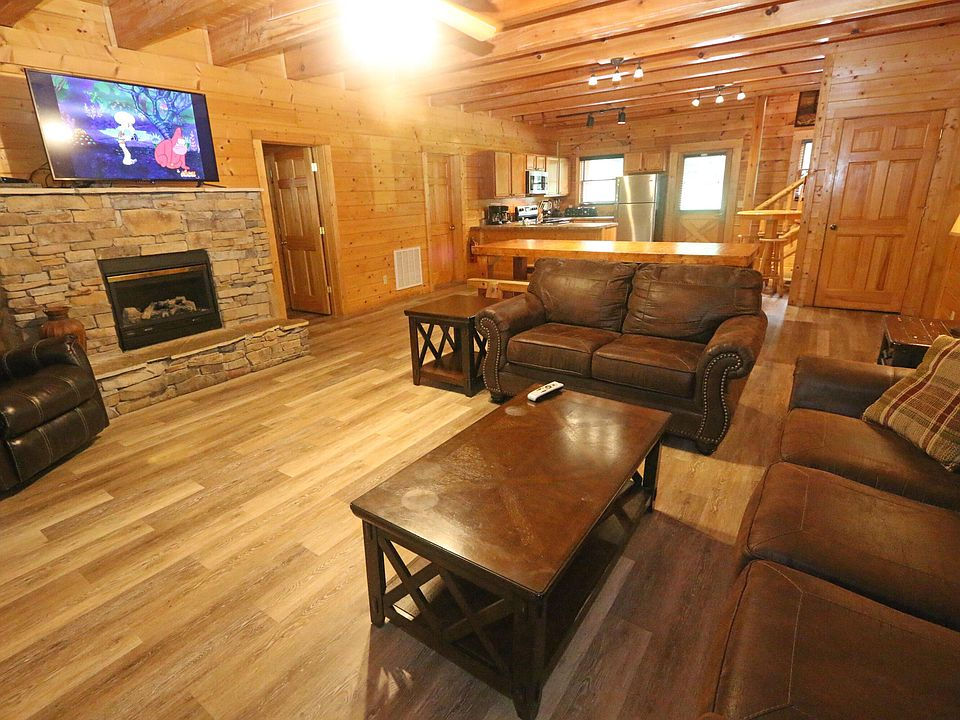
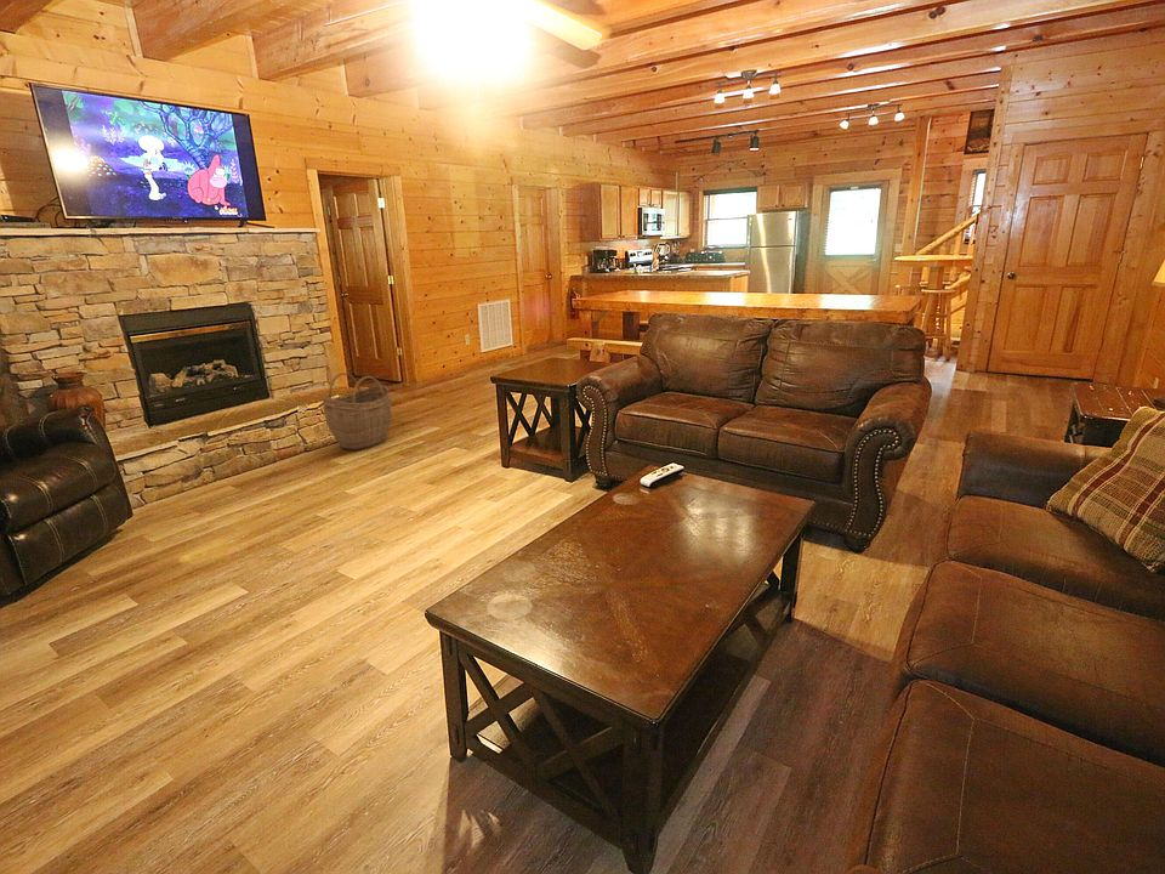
+ woven basket [322,371,393,452]
